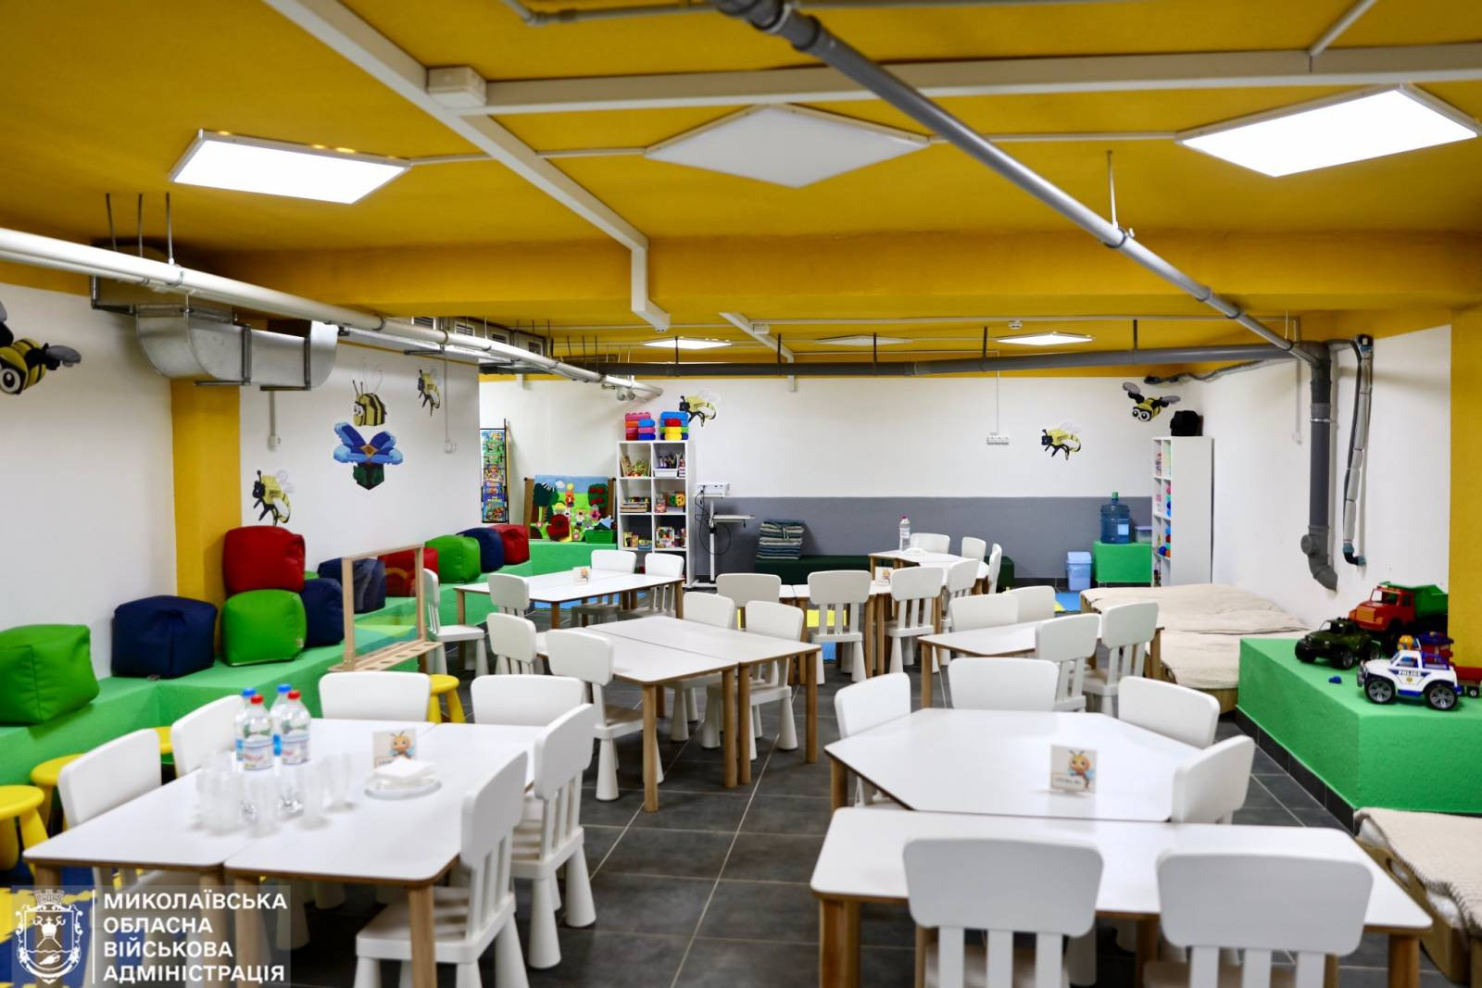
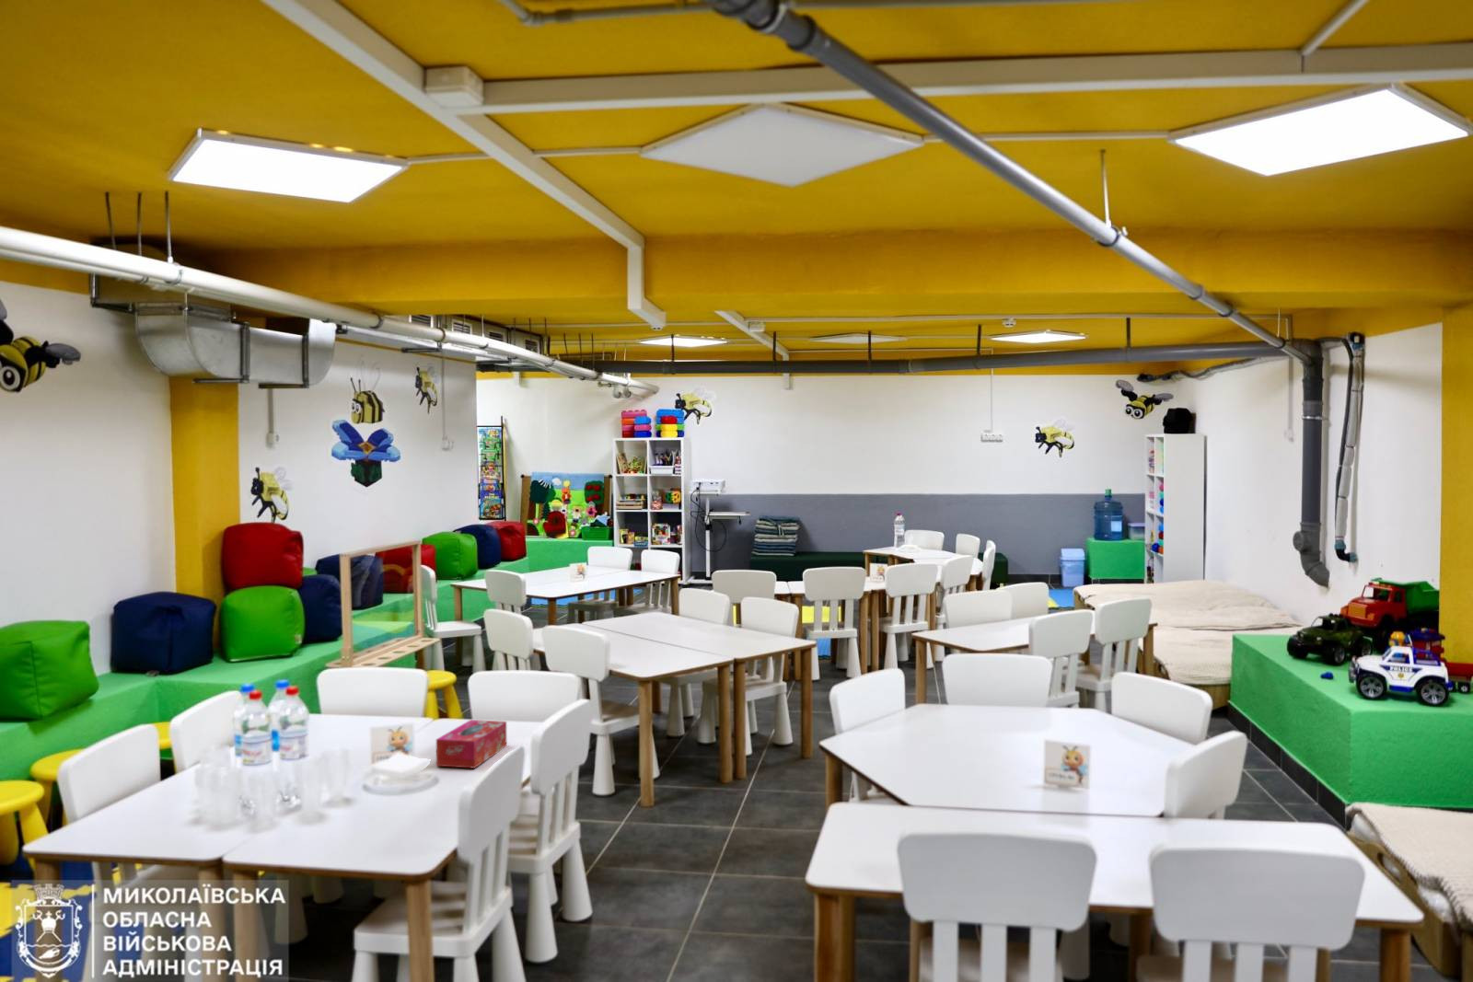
+ tissue box [435,719,507,769]
